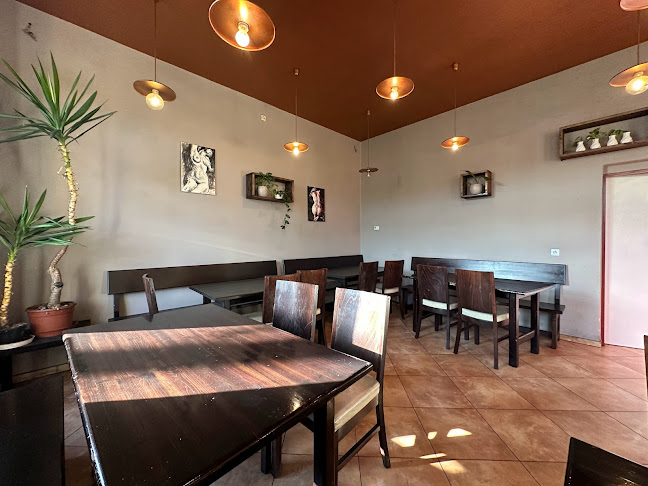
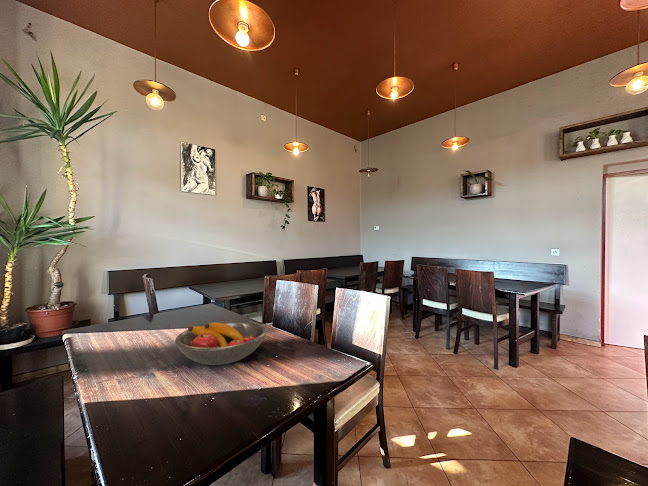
+ fruit bowl [174,320,268,366]
